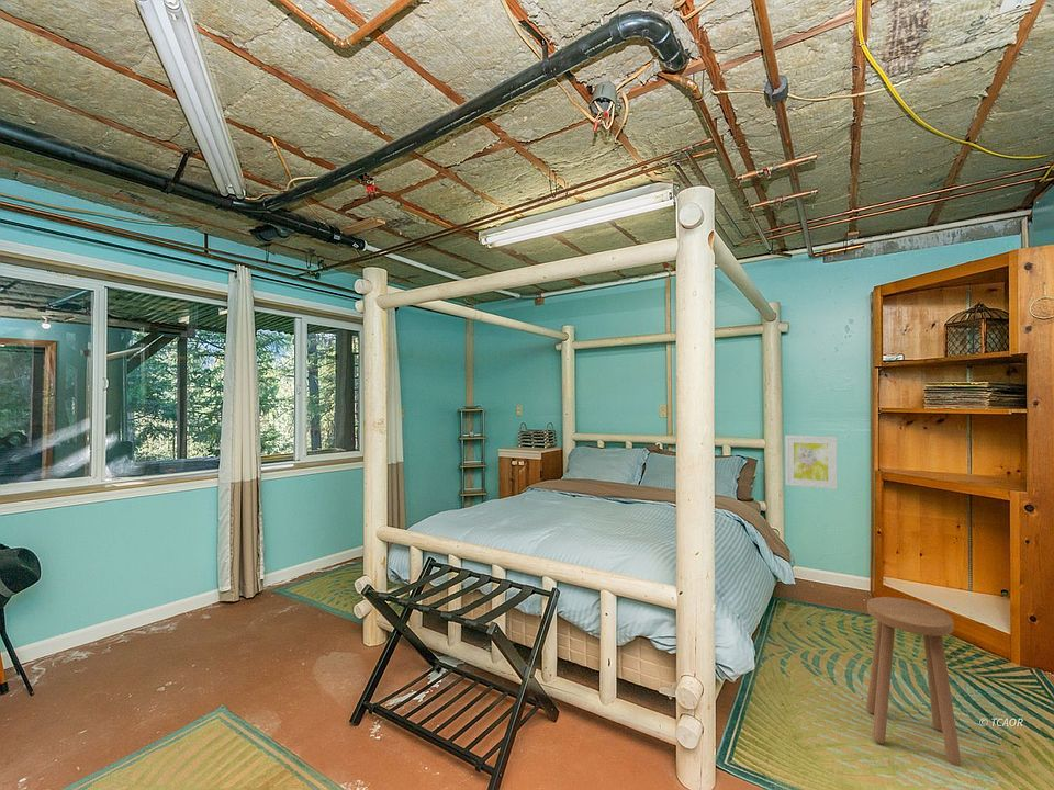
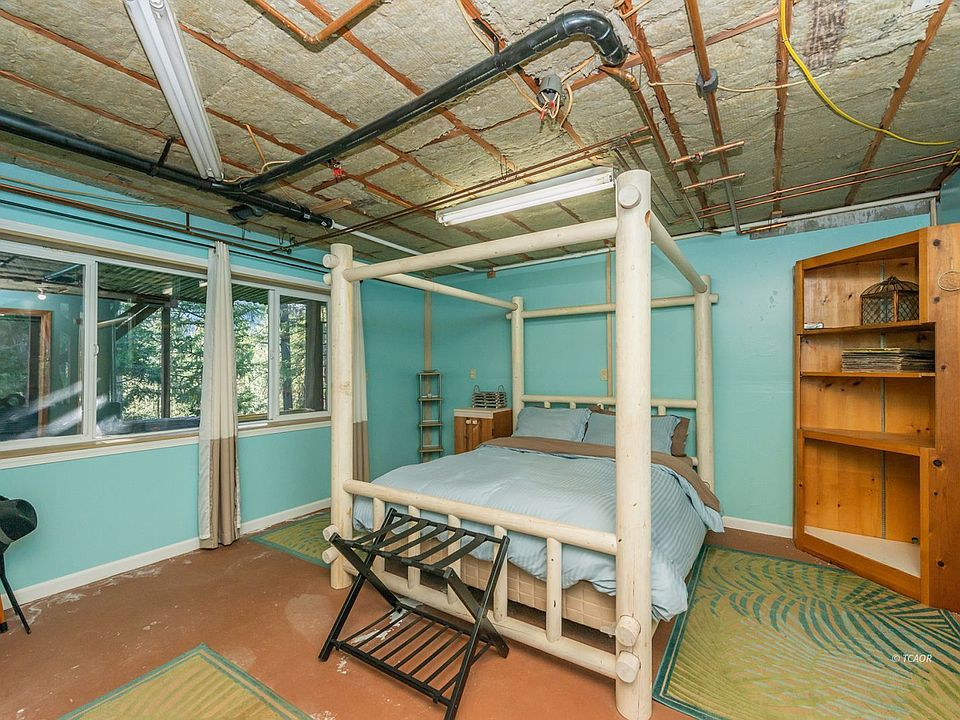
- wall art [784,435,839,490]
- stool [865,596,962,766]
